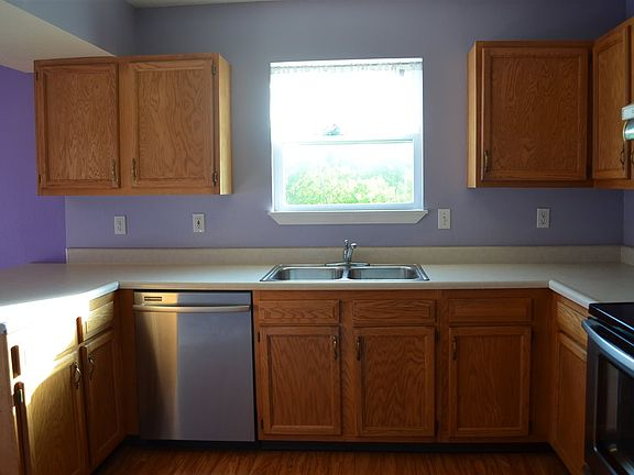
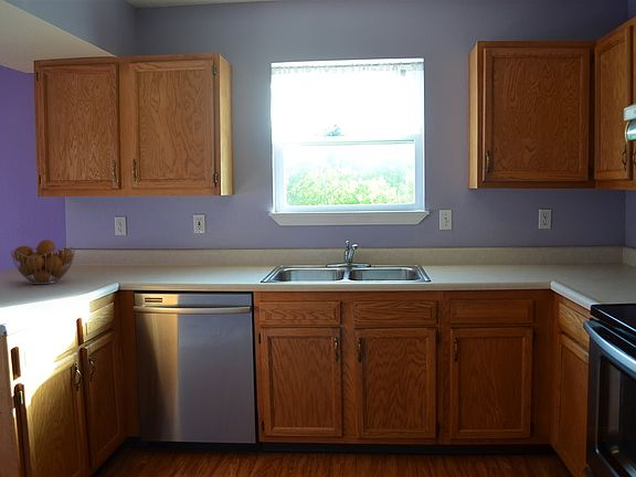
+ fruit basket [10,239,76,285]
